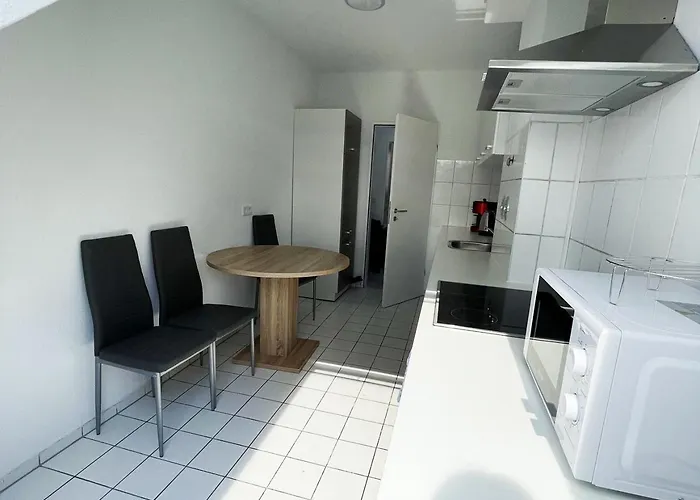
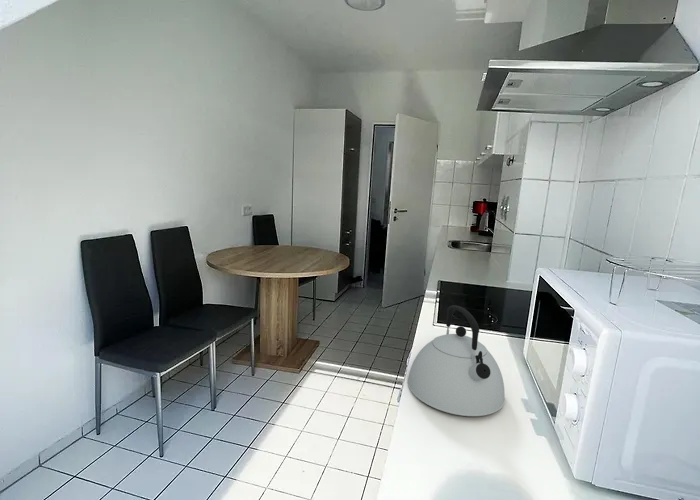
+ kettle [407,304,506,417]
